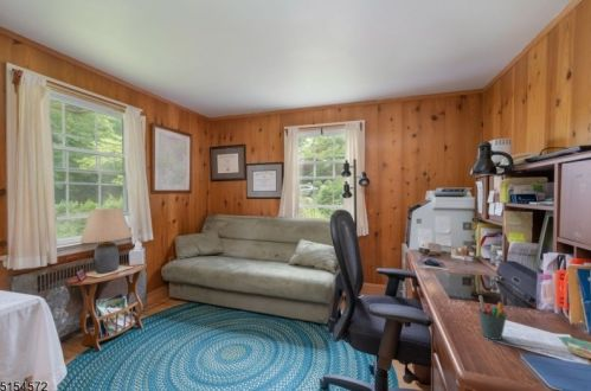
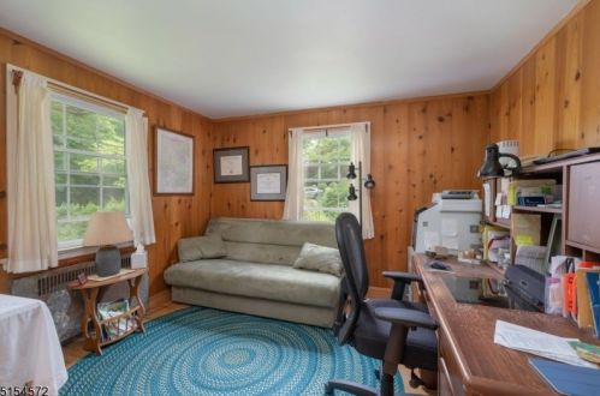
- pen holder [477,294,508,341]
